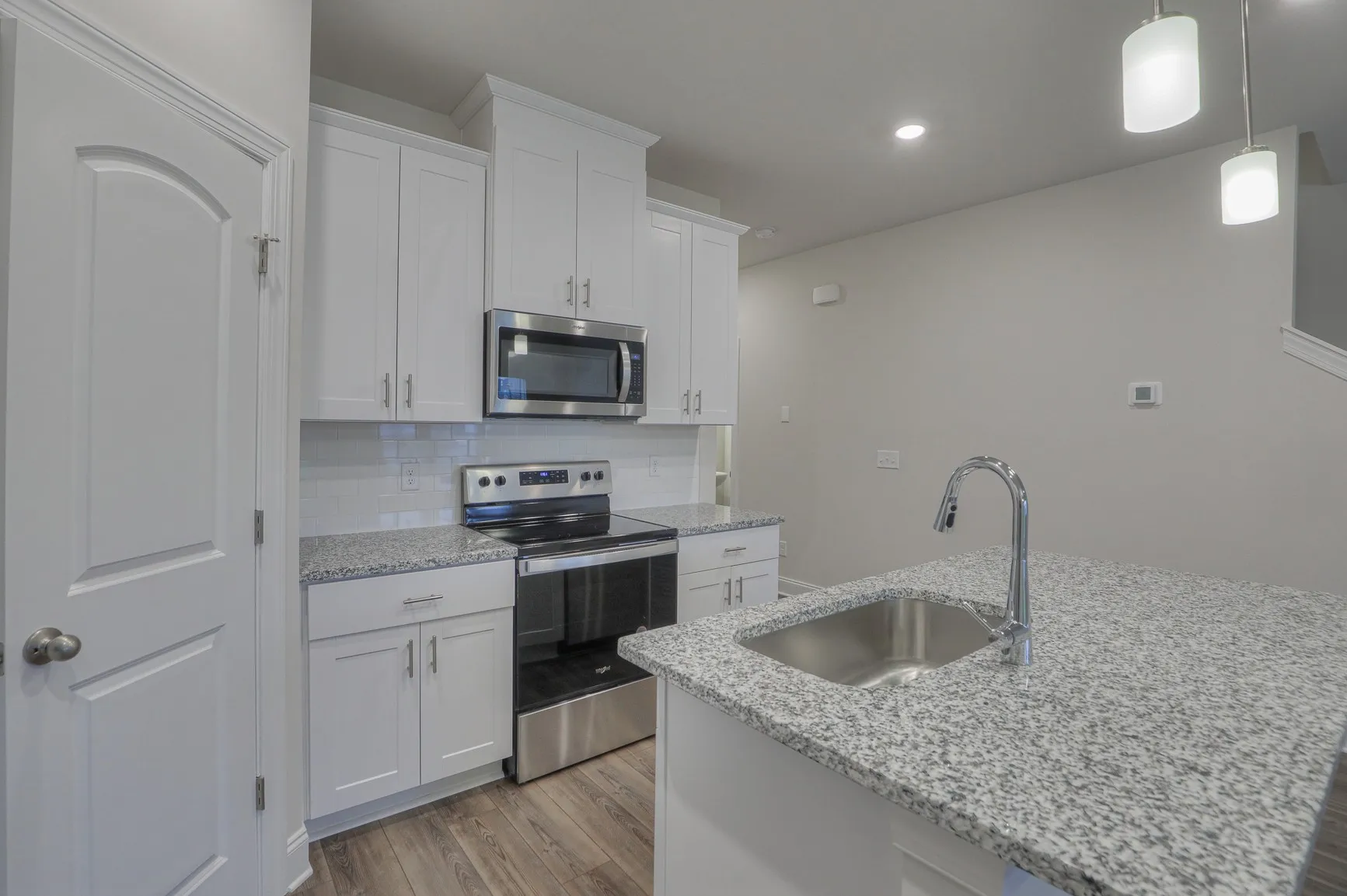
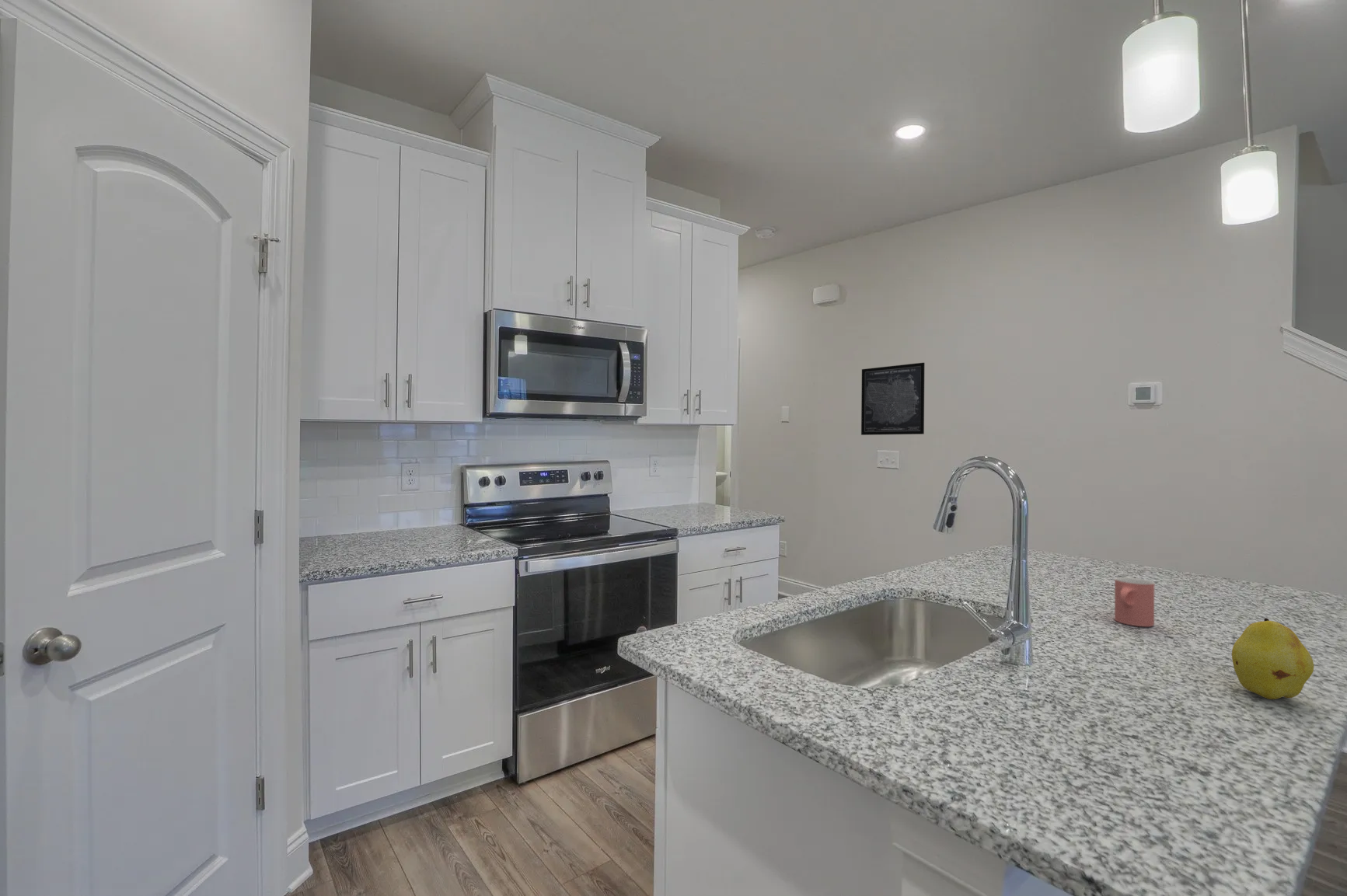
+ wall art [860,362,926,436]
+ fruit [1231,617,1314,700]
+ cup [1114,577,1155,627]
